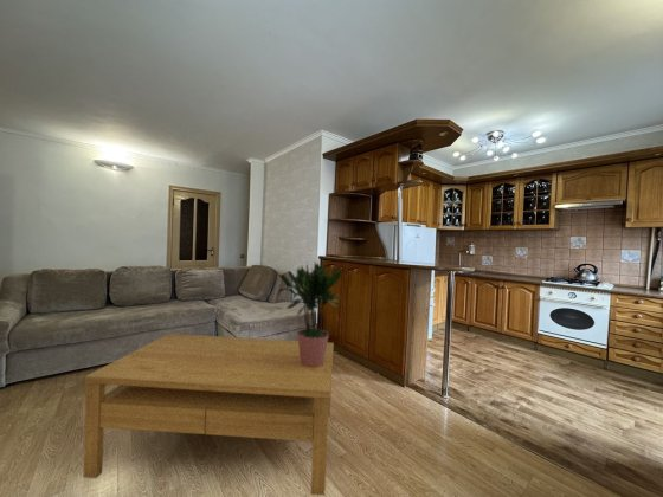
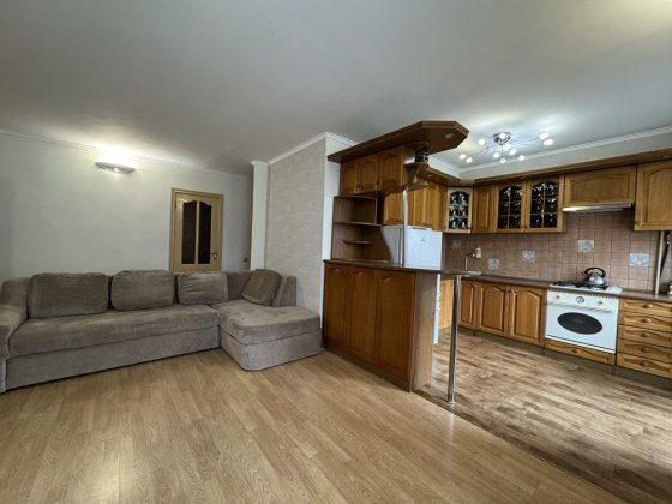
- potted plant [277,260,345,368]
- coffee table [82,333,335,496]
